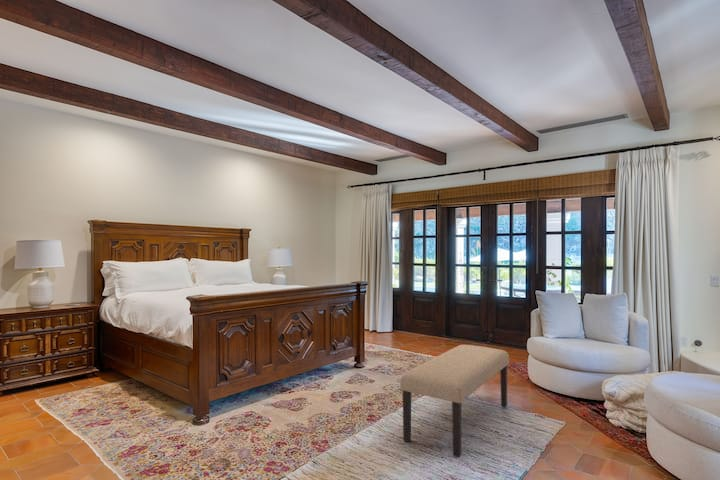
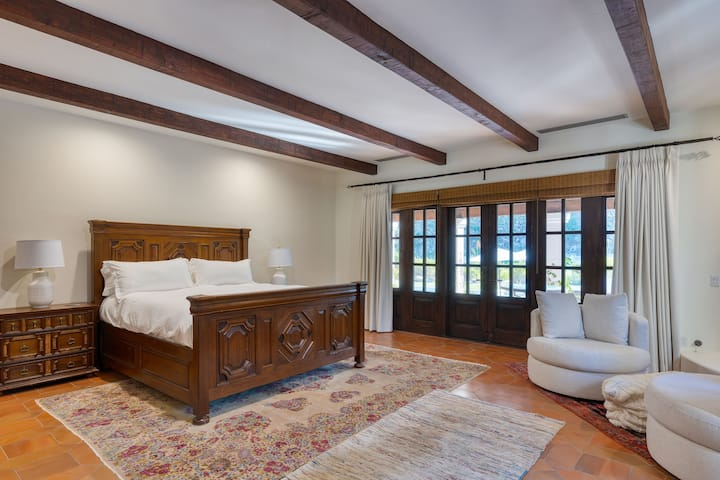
- bench [399,344,510,458]
